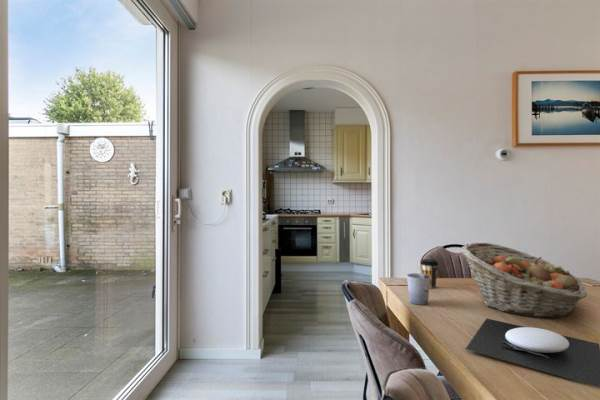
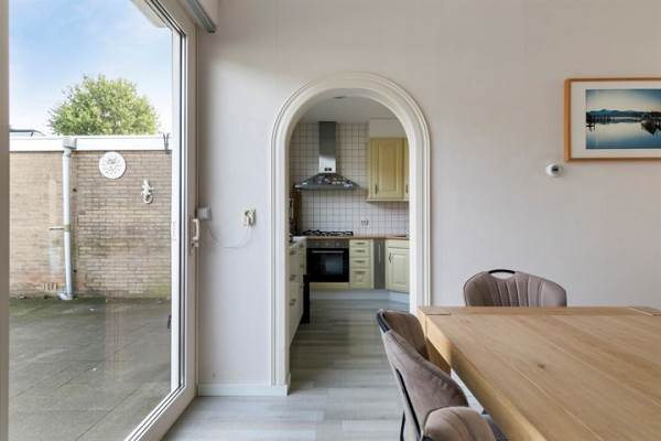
- fruit basket [460,242,588,318]
- coffee cup [419,258,440,289]
- plate [465,317,600,388]
- cup [406,272,430,306]
